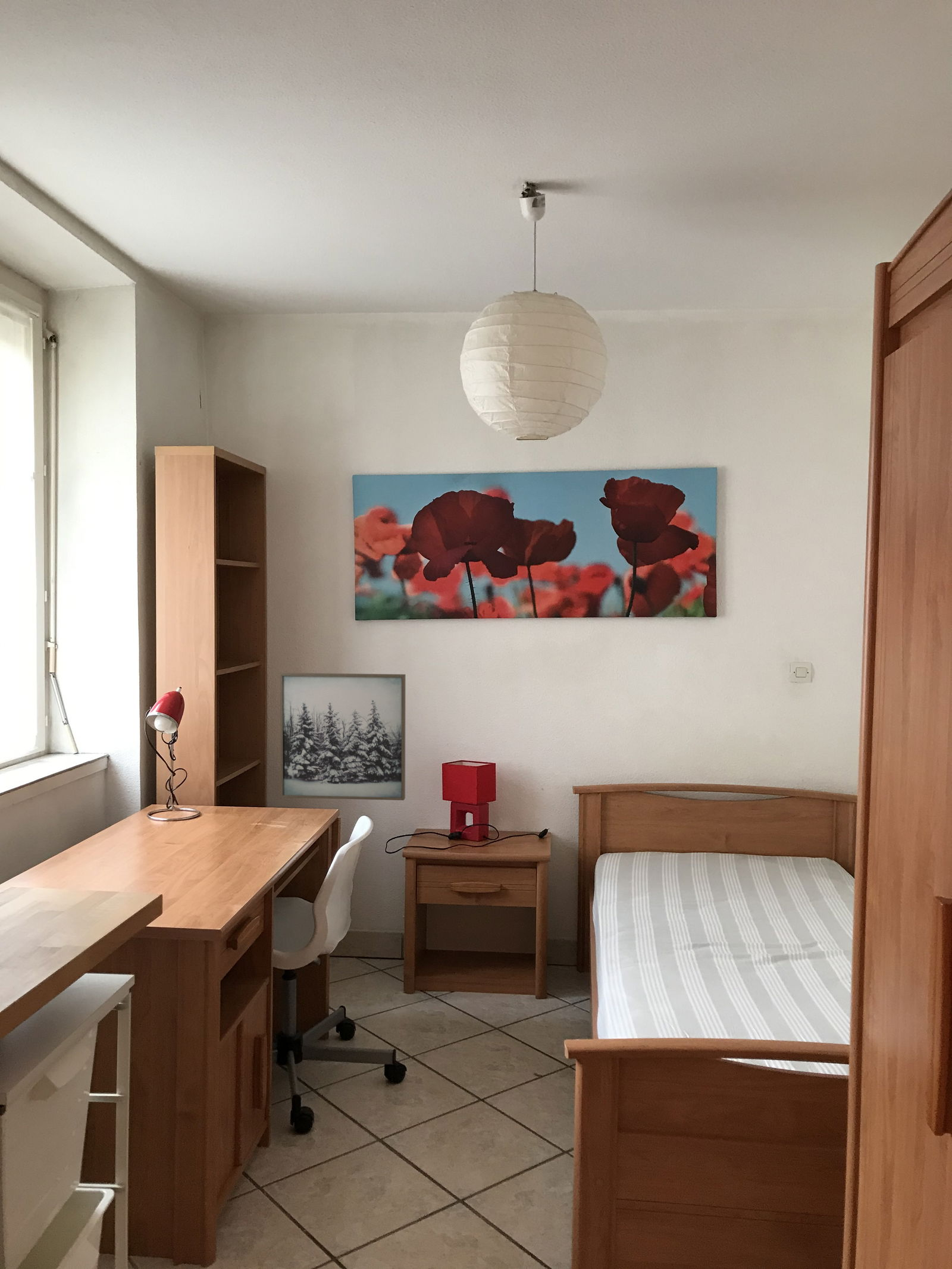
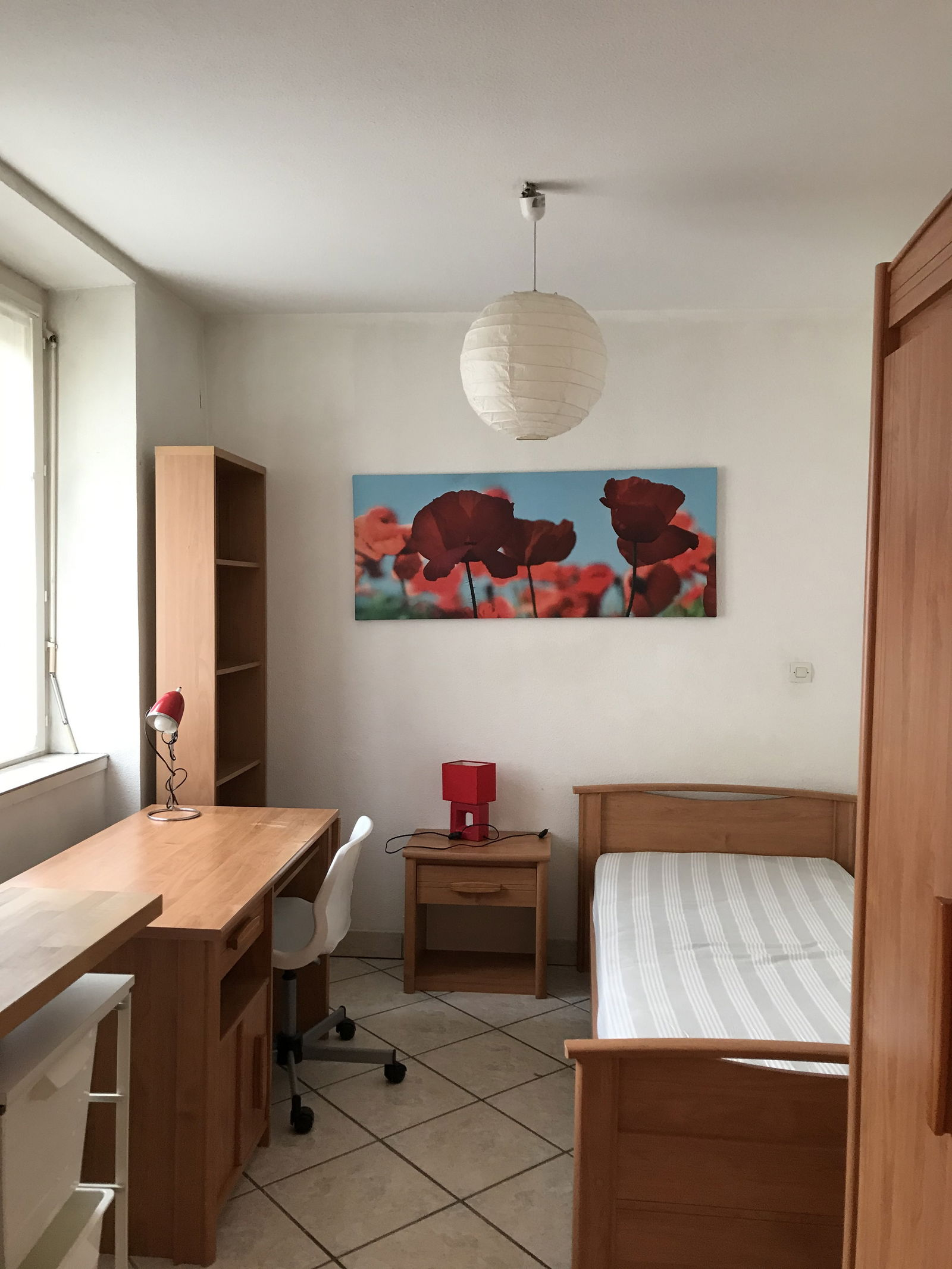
- wall art [280,672,406,801]
